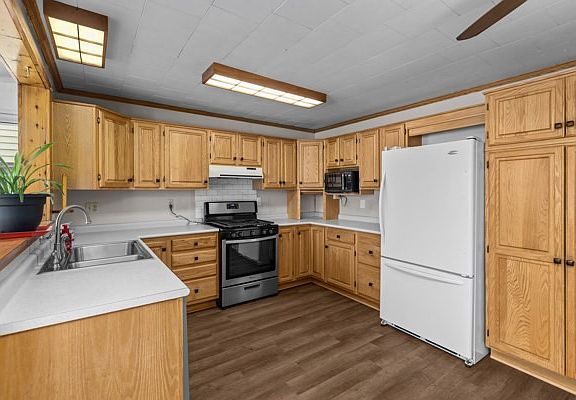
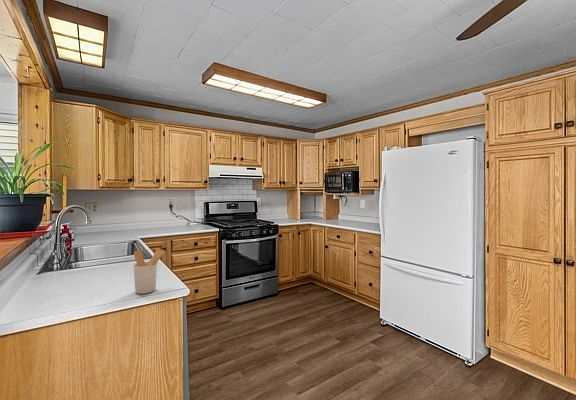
+ utensil holder [132,248,166,295]
